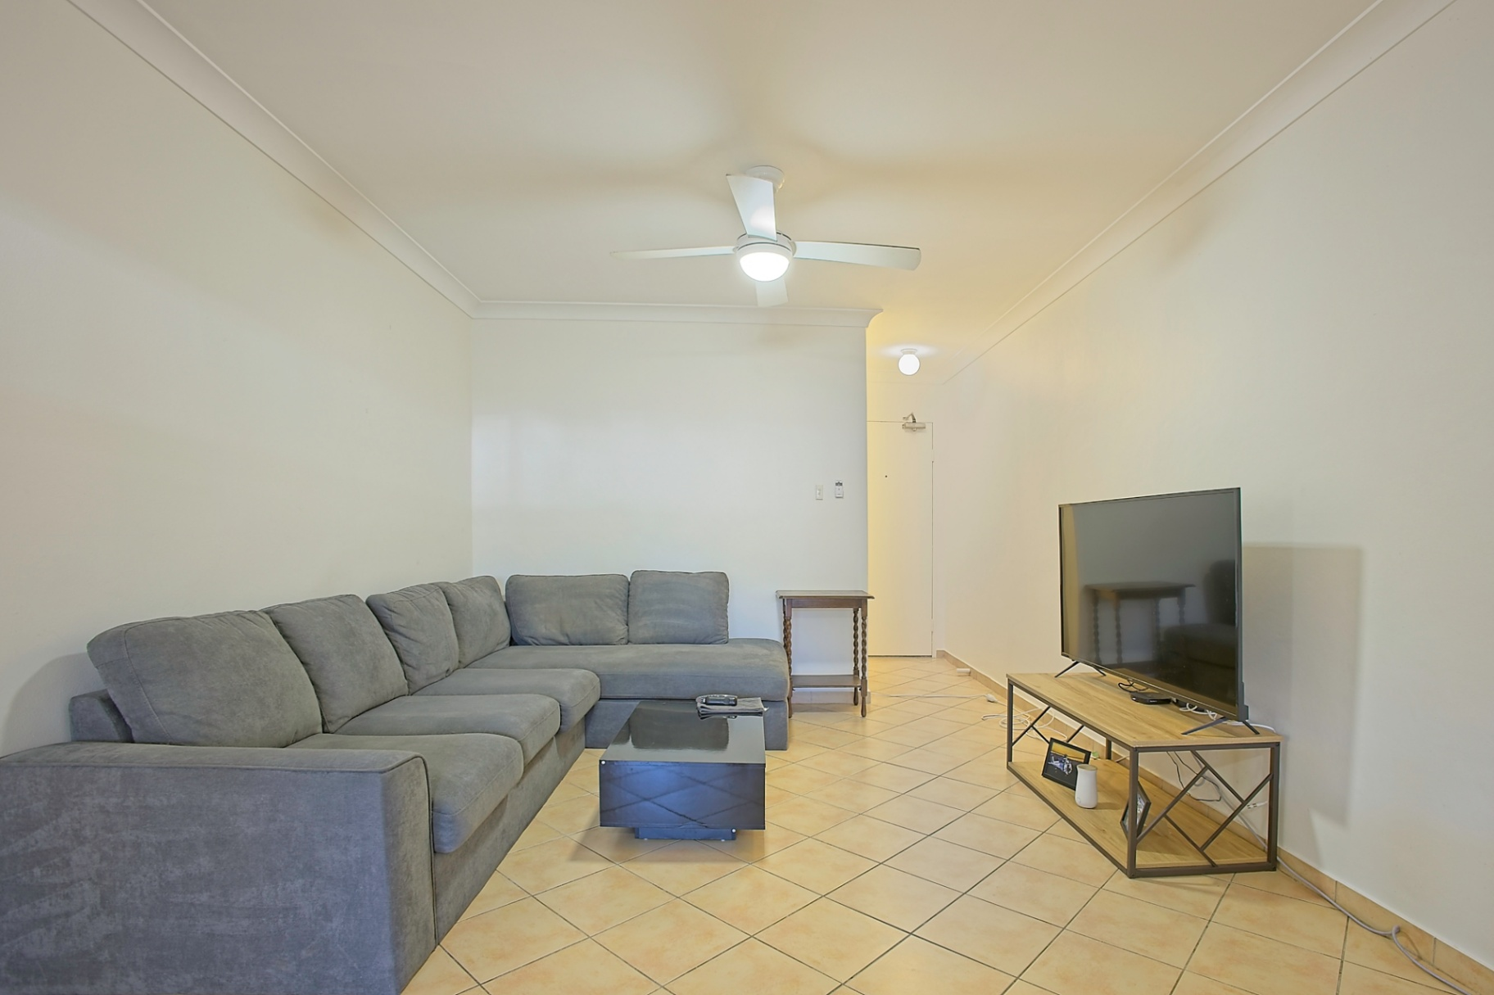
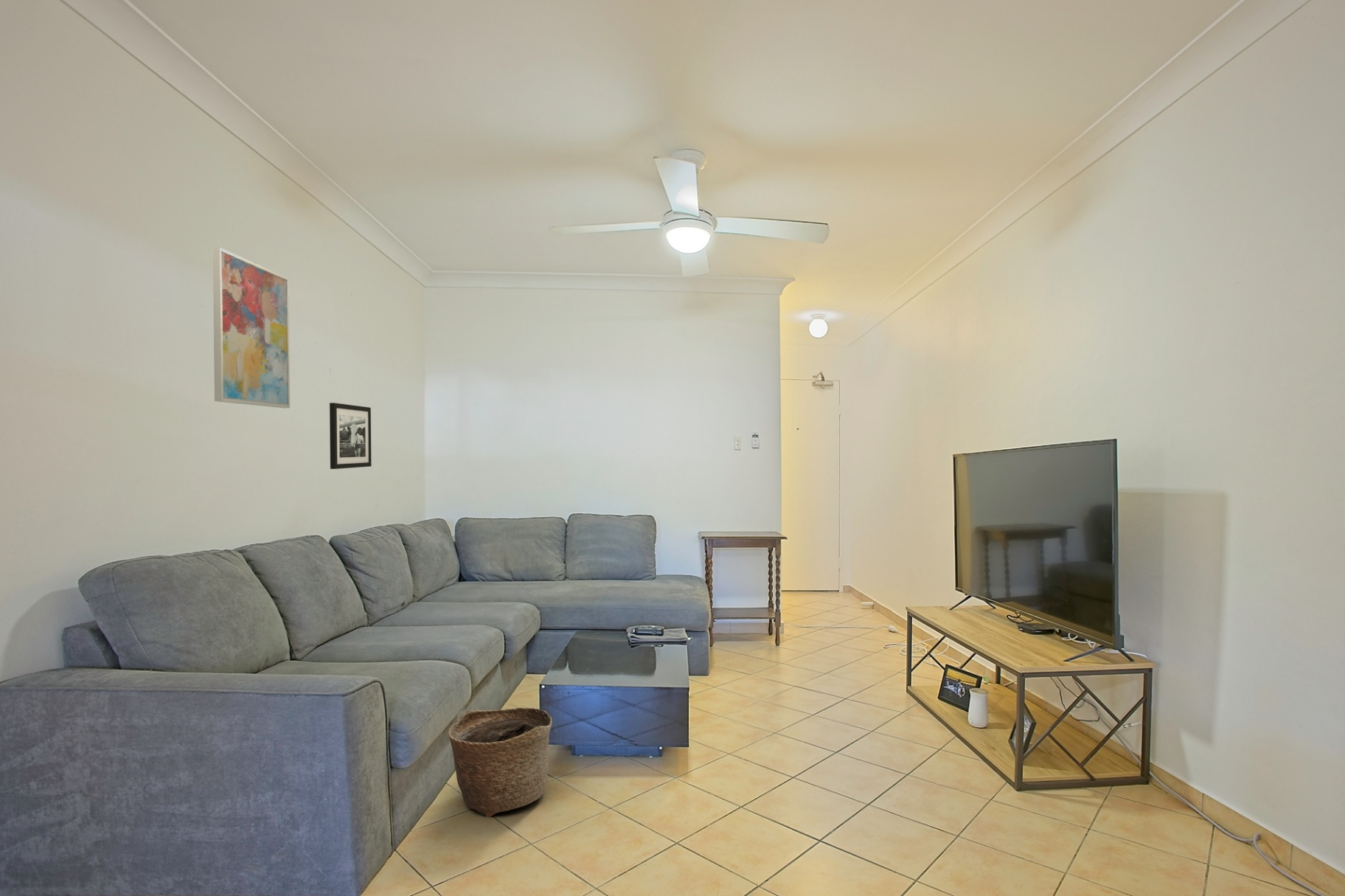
+ basket [448,707,553,818]
+ wall art [212,247,291,409]
+ picture frame [329,402,372,470]
